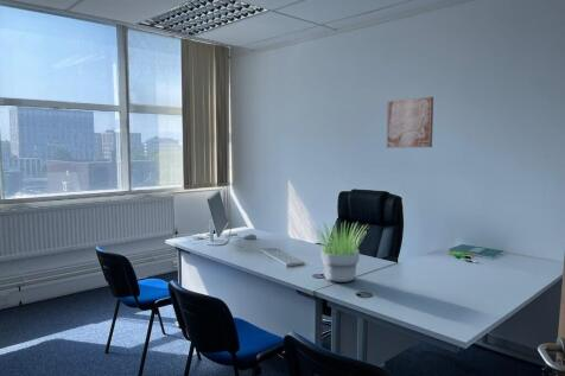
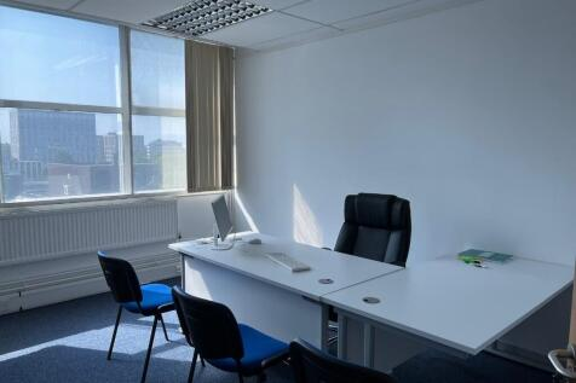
- wall art [386,96,434,148]
- potted plant [309,219,369,283]
